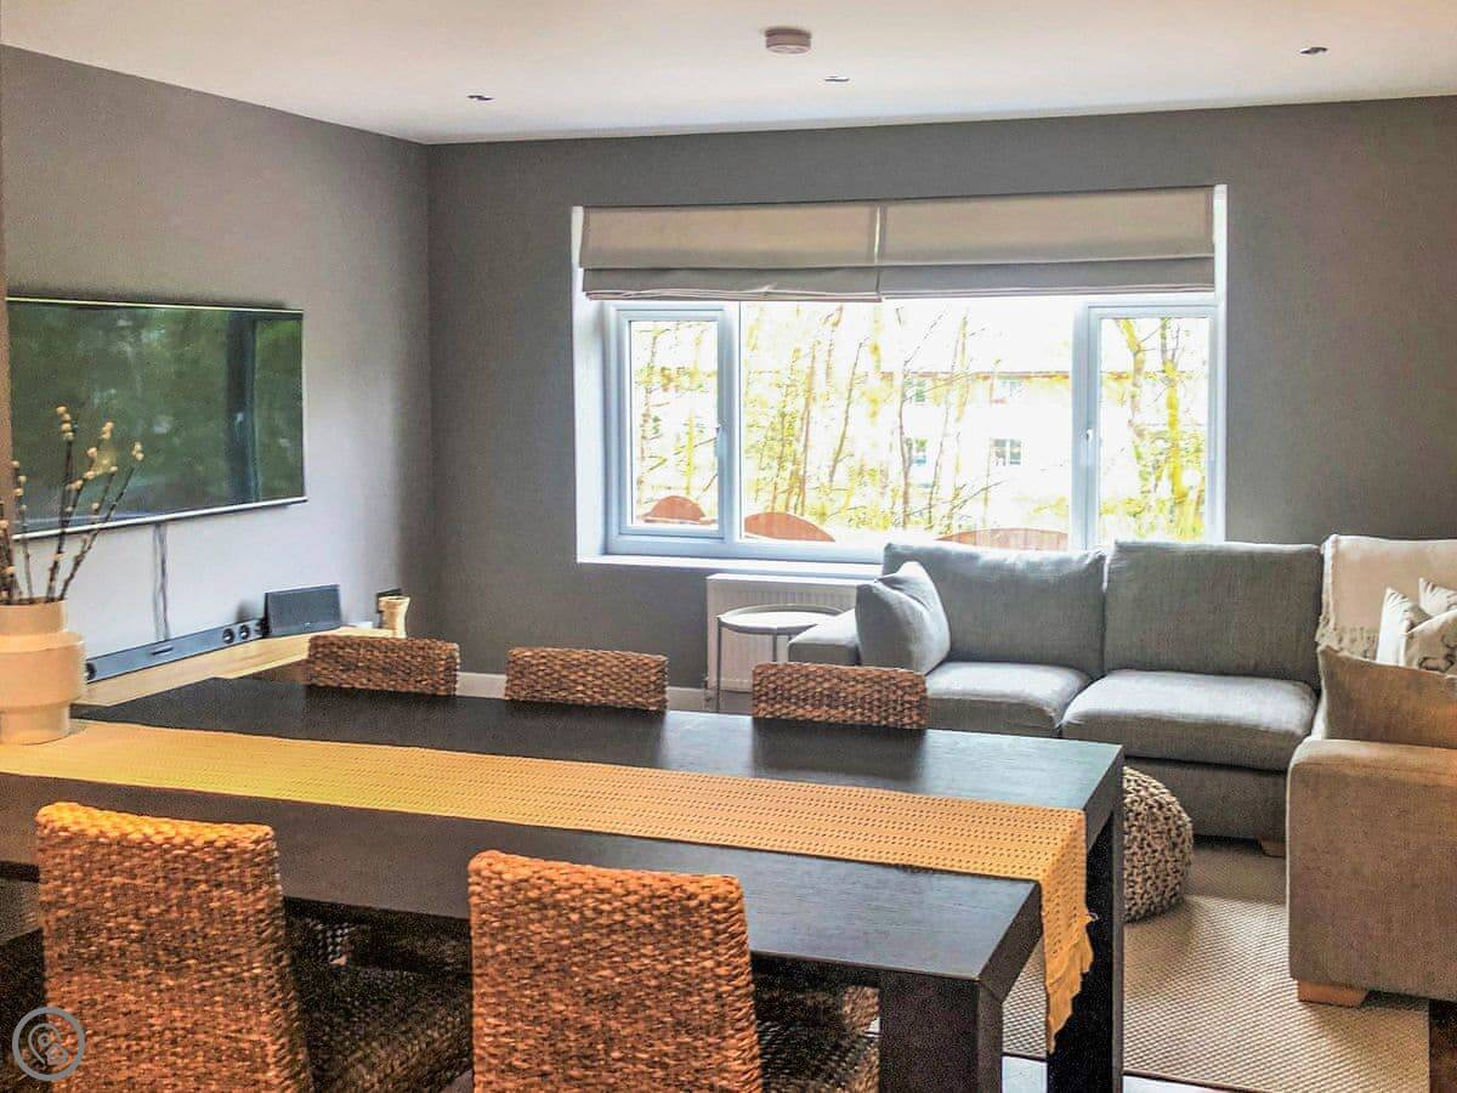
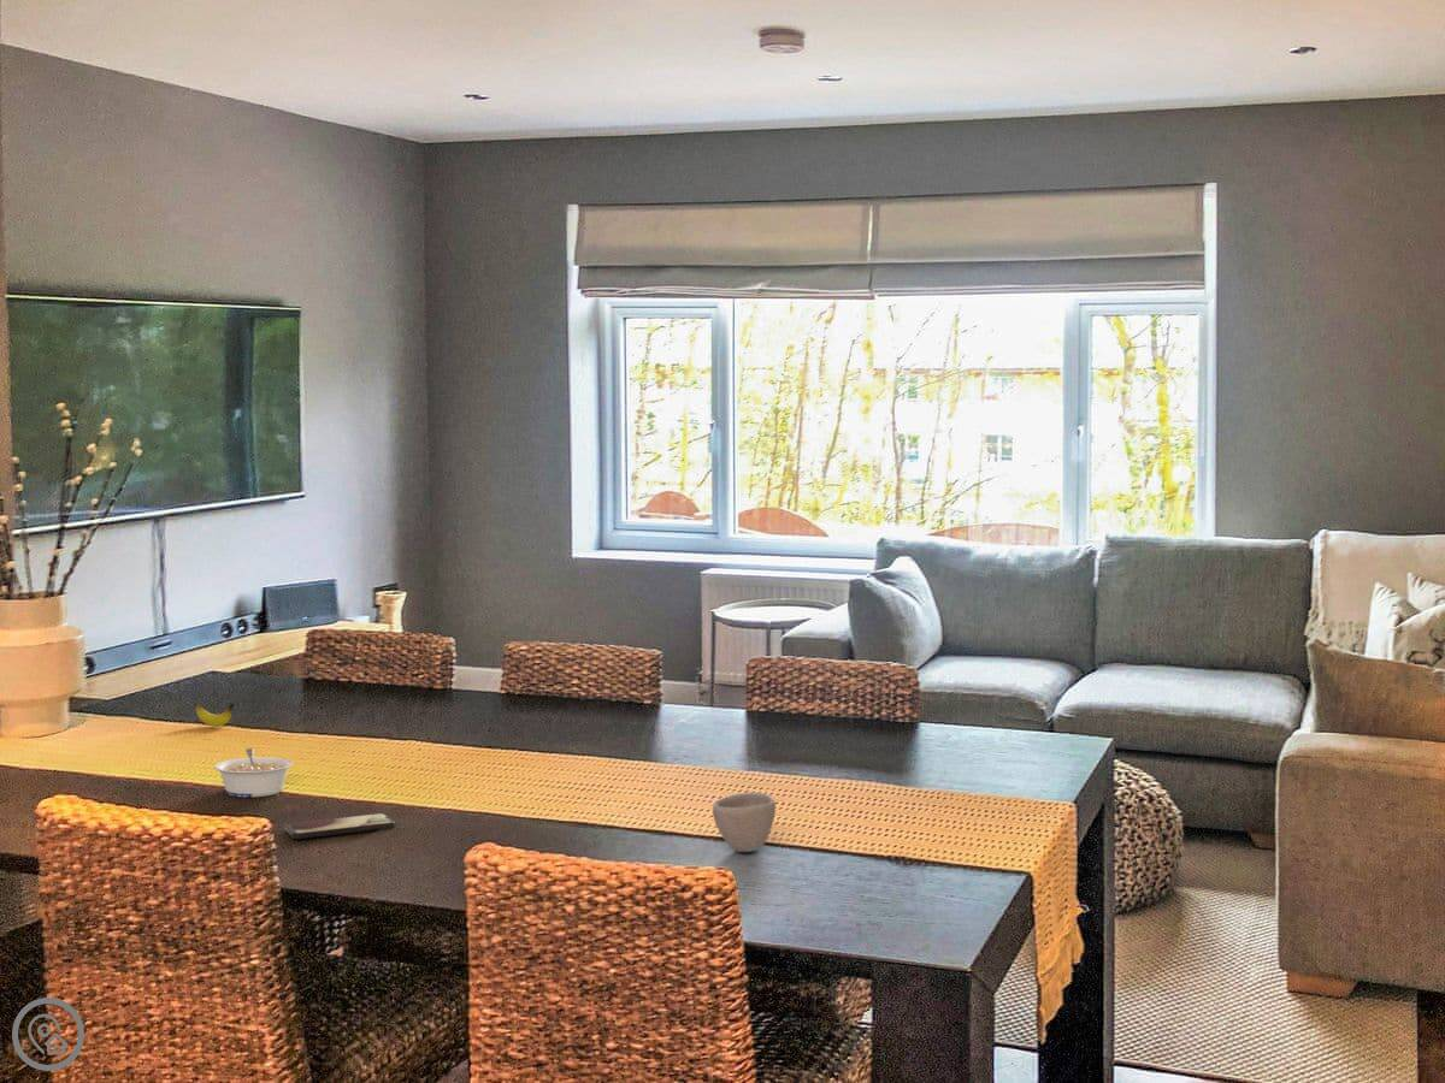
+ cup [712,791,777,853]
+ smartphone [284,812,396,840]
+ legume [213,747,294,799]
+ banana [194,702,236,728]
